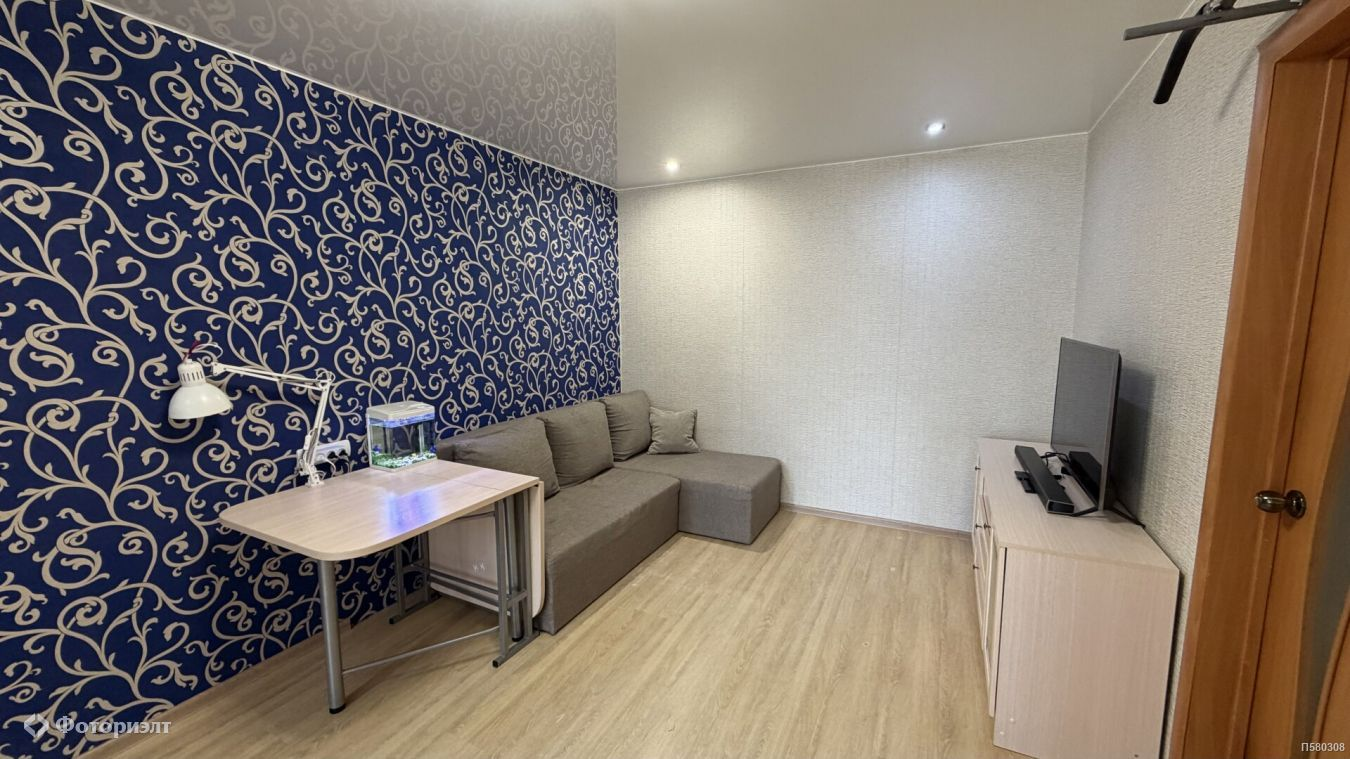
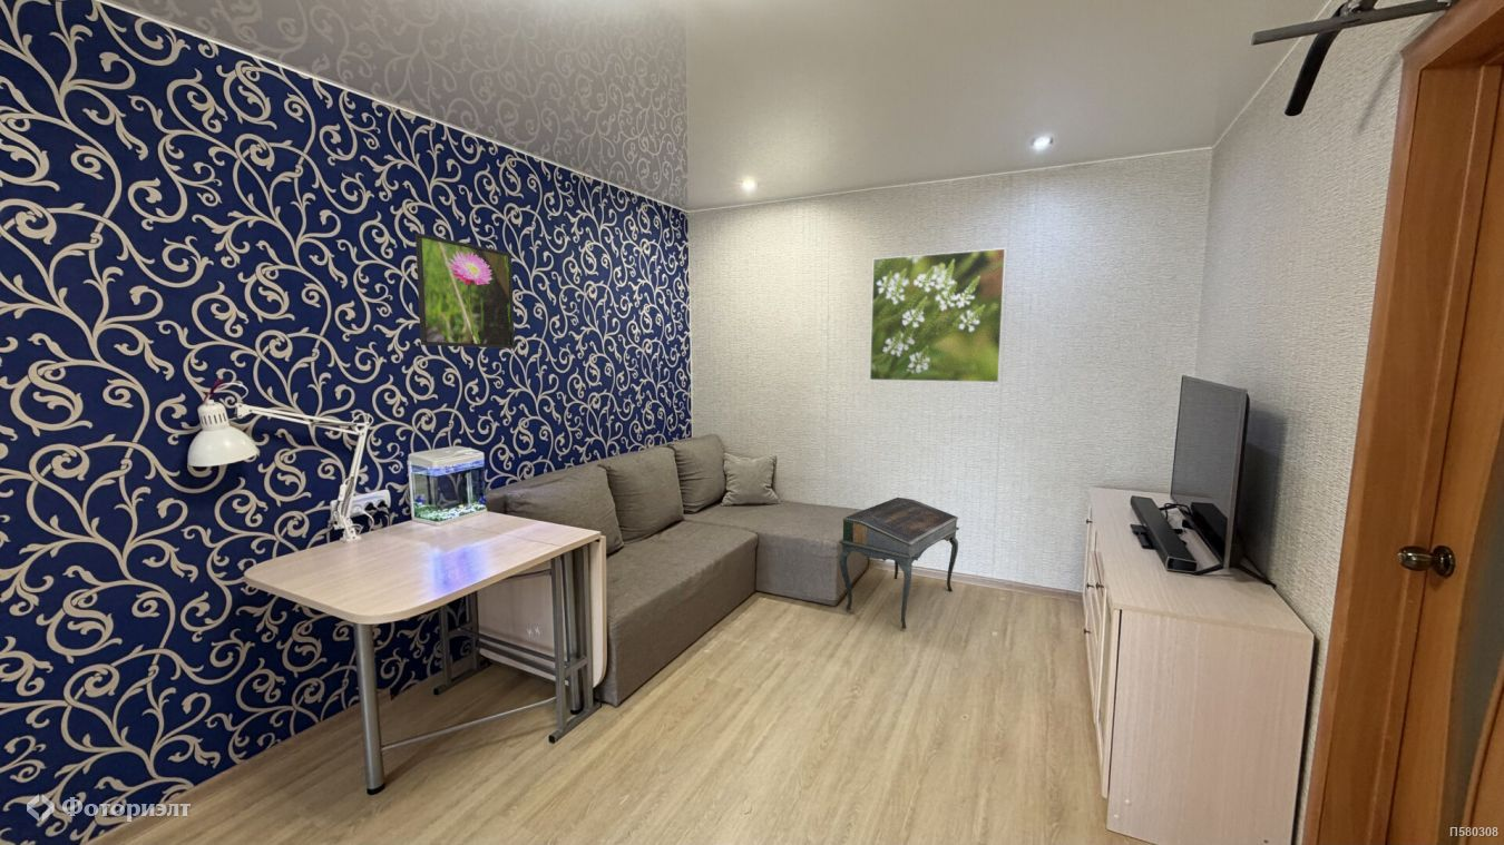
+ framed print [869,247,1007,384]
+ writing desk [838,497,960,630]
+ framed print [414,232,516,350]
